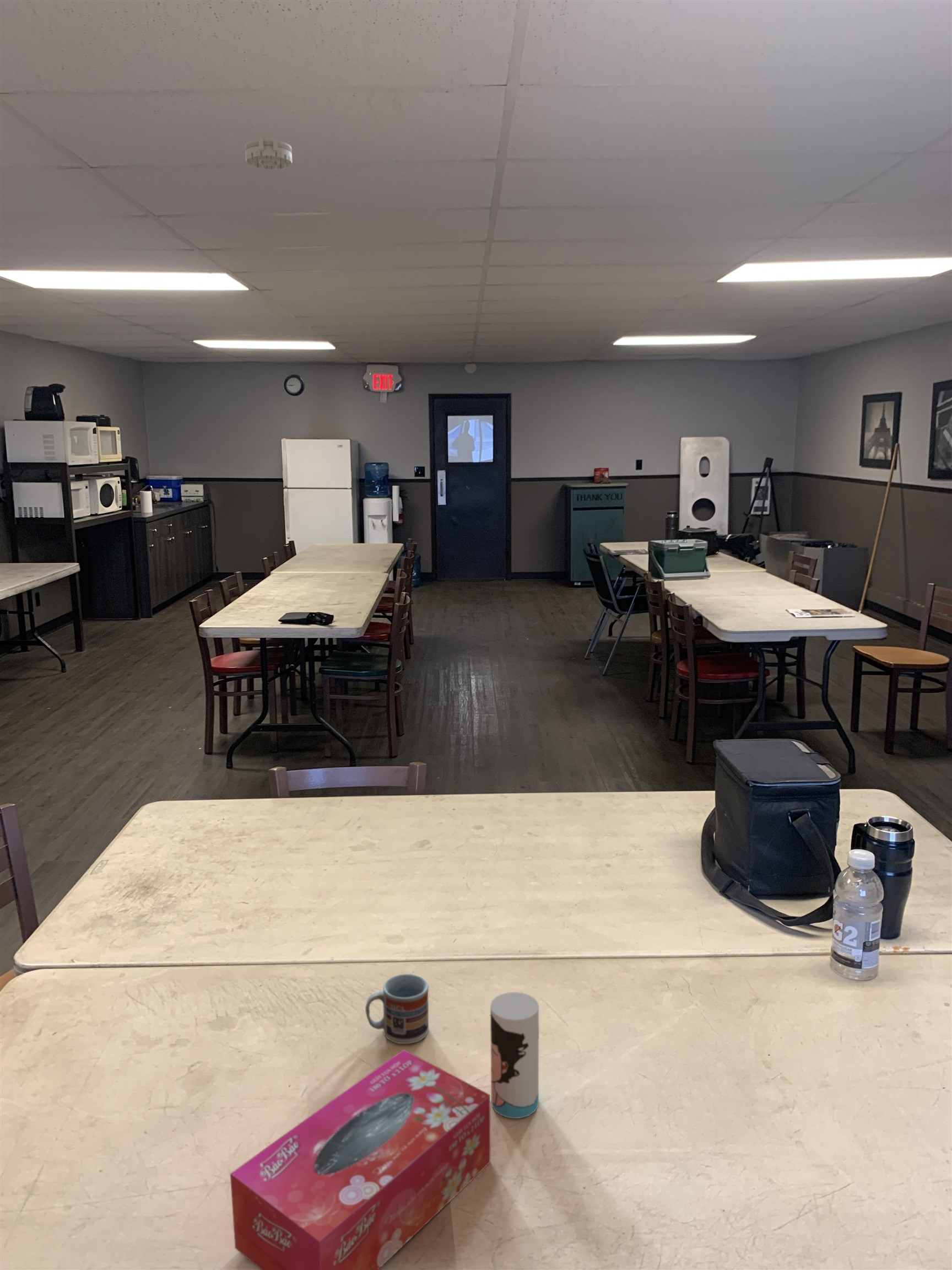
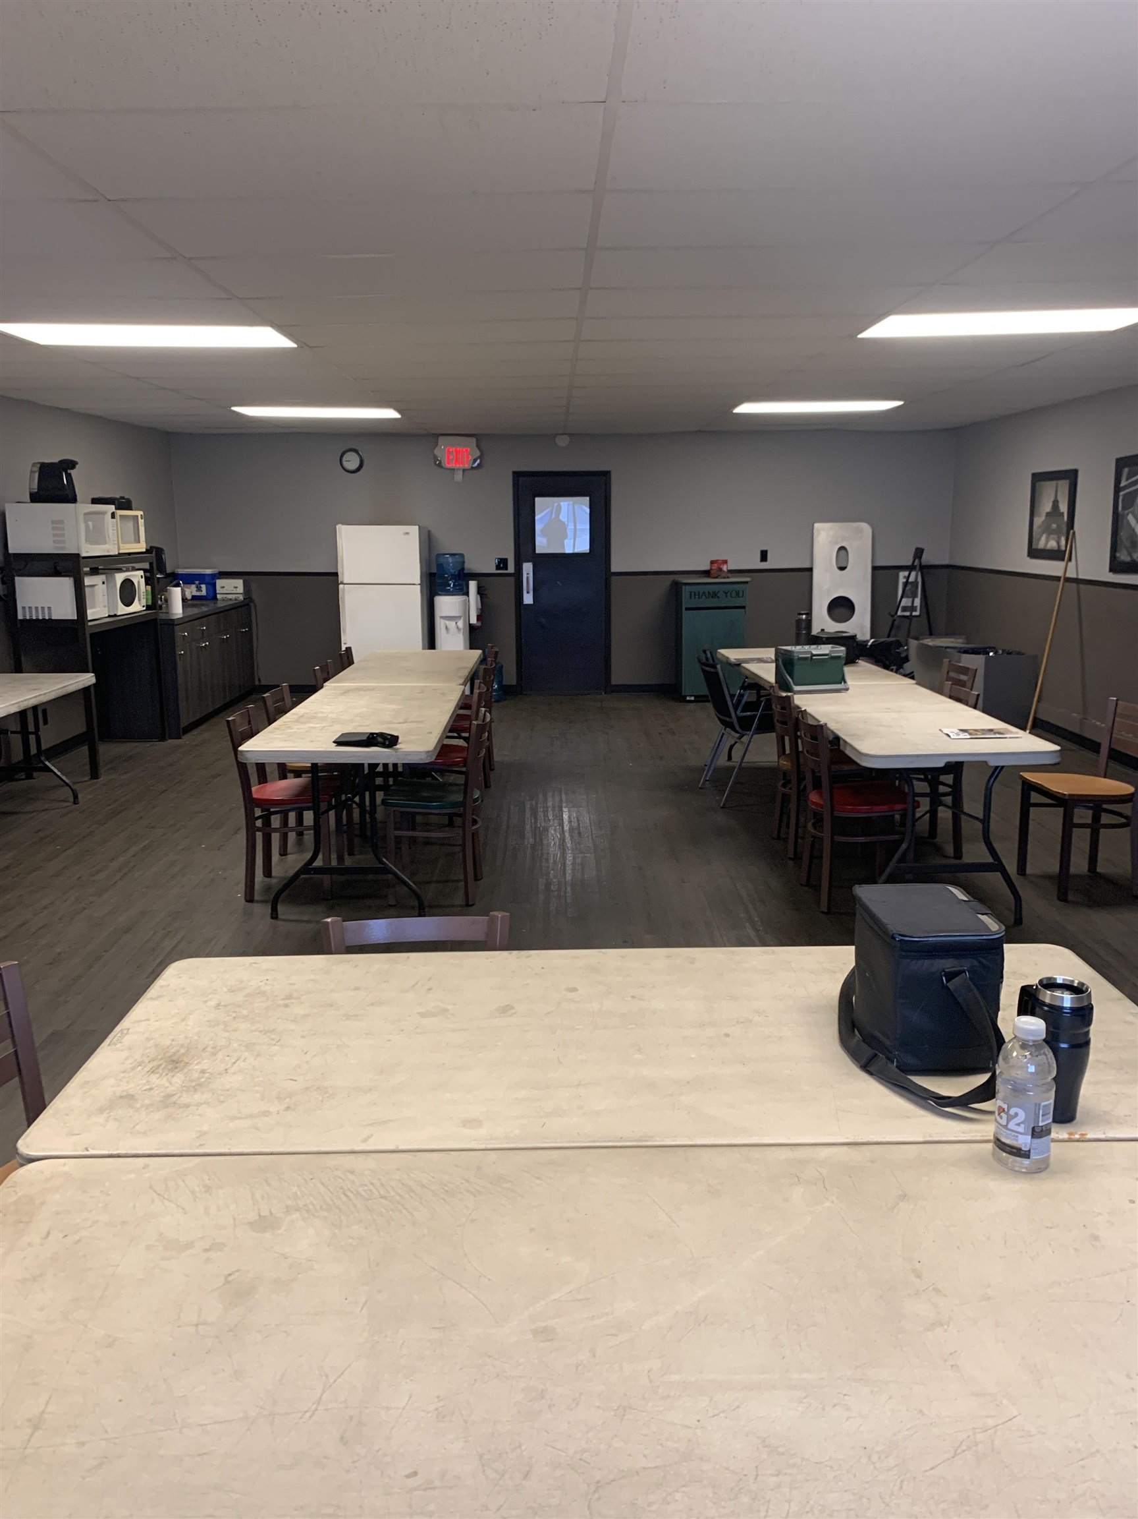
- smoke detector [245,138,293,170]
- tissue box [230,1049,491,1270]
- cup [365,973,429,1045]
- cup [490,992,539,1119]
